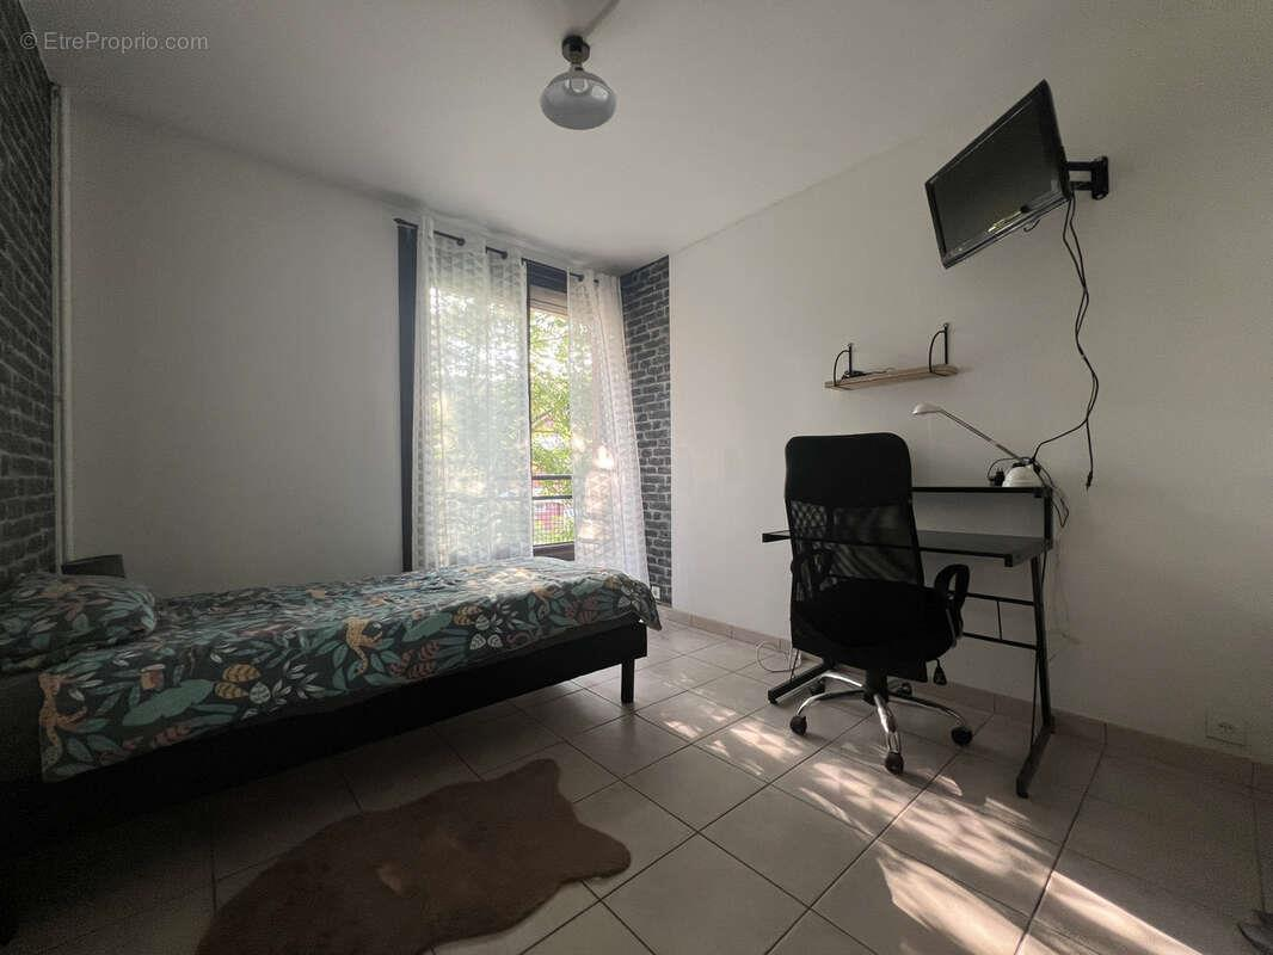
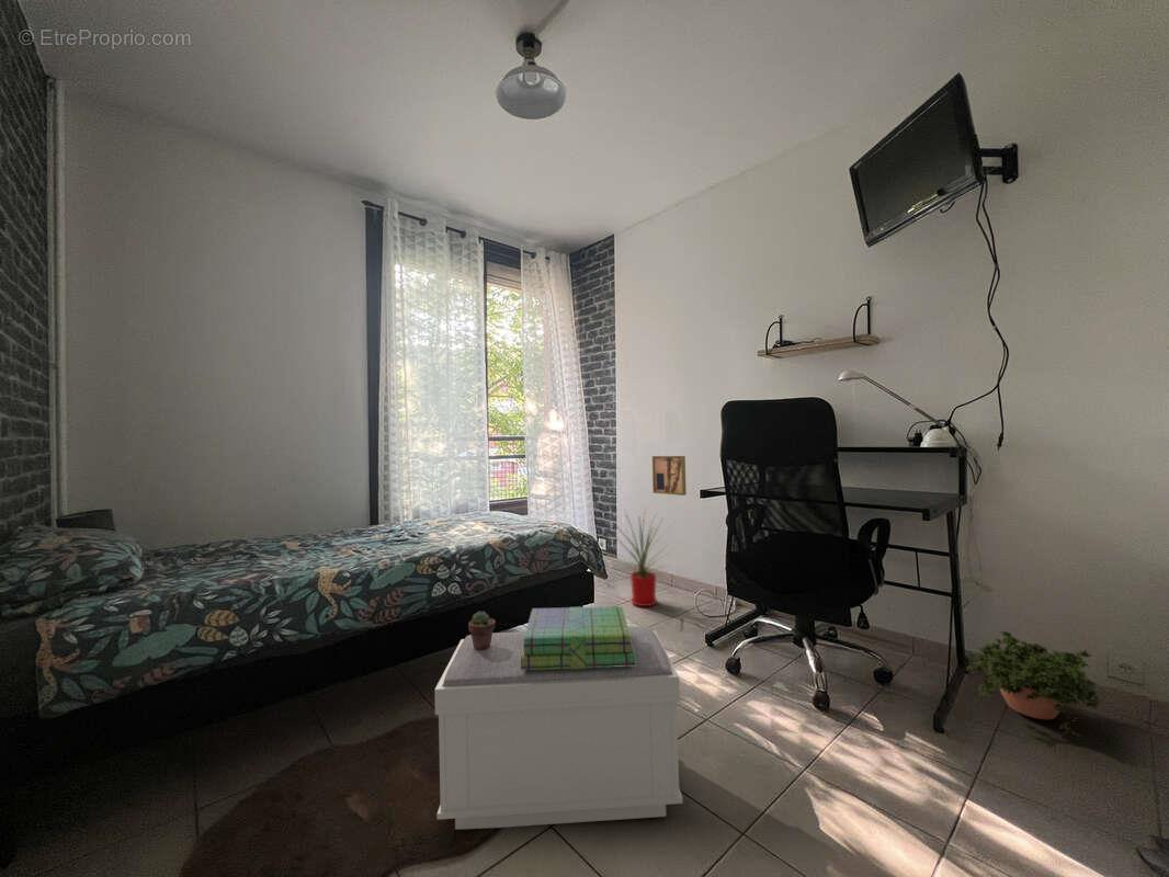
+ potted succulent [467,611,497,650]
+ stack of books [521,605,636,670]
+ potted plant [965,629,1103,738]
+ wall art [651,455,688,497]
+ house plant [609,509,677,607]
+ bench [434,626,684,831]
